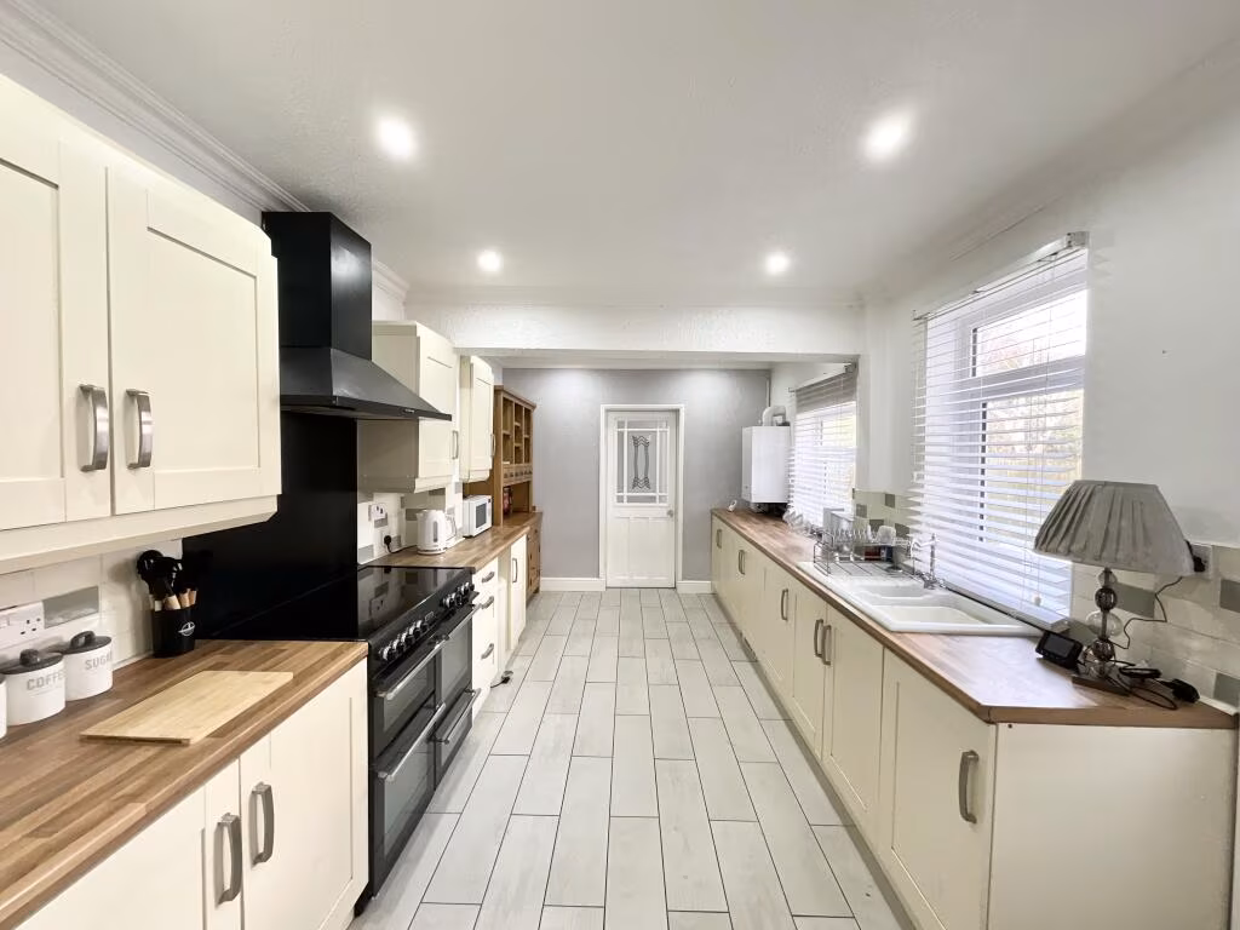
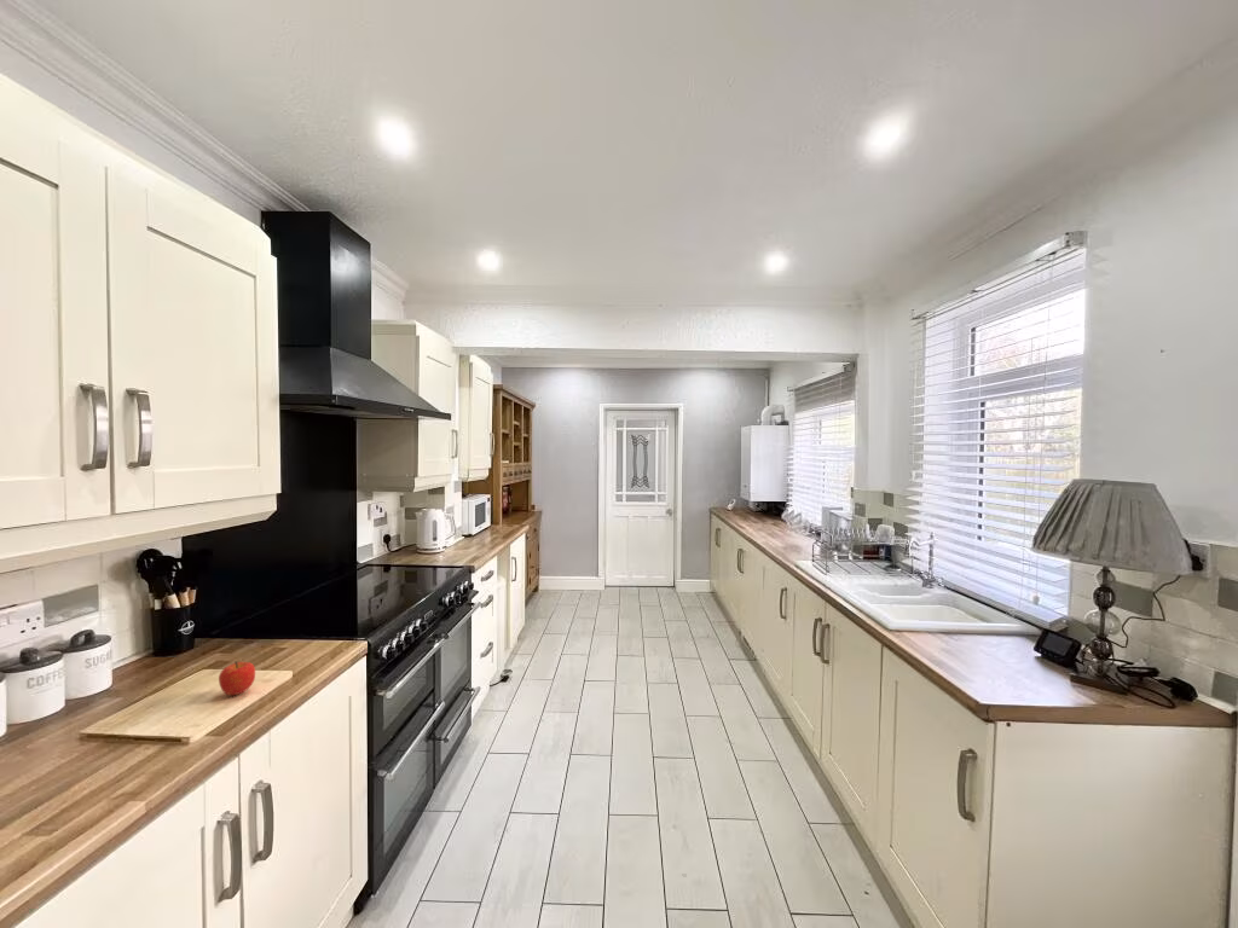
+ fruit [218,660,256,696]
